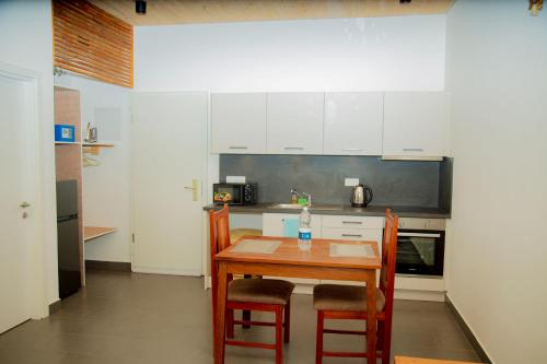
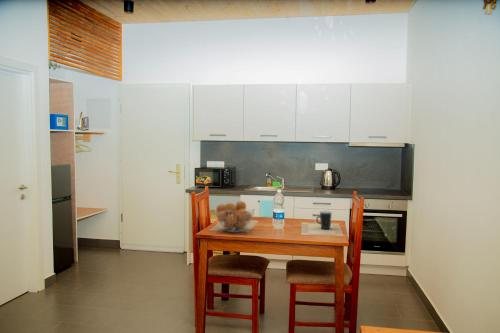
+ mug [315,210,333,230]
+ fruit basket [214,200,256,233]
